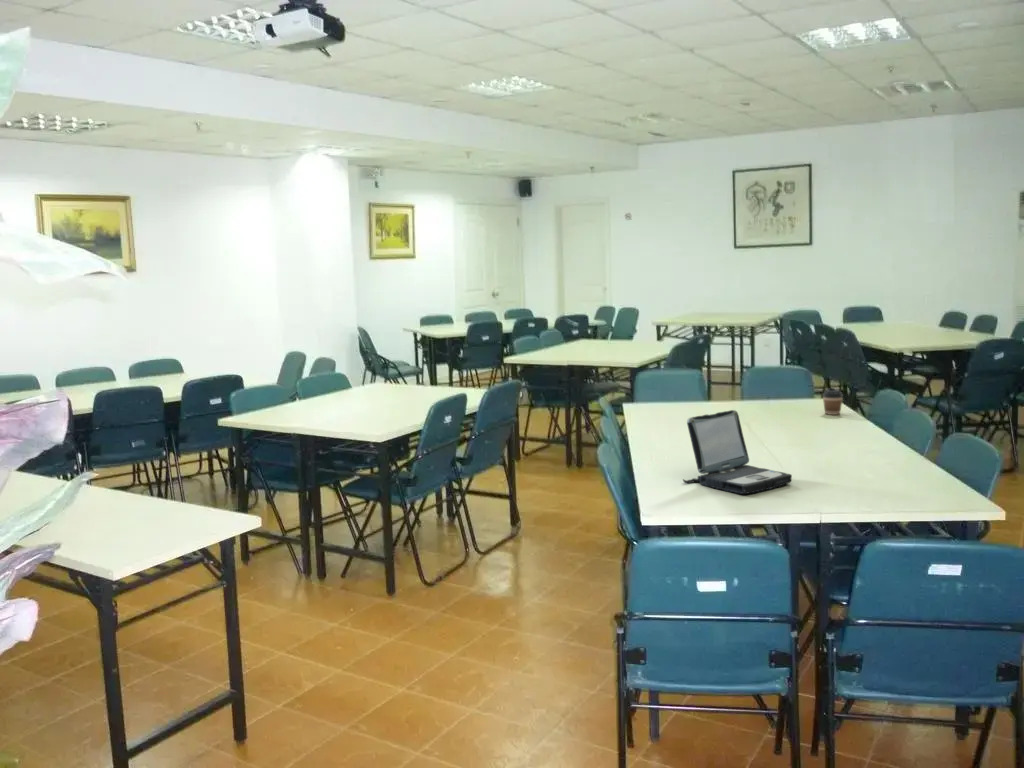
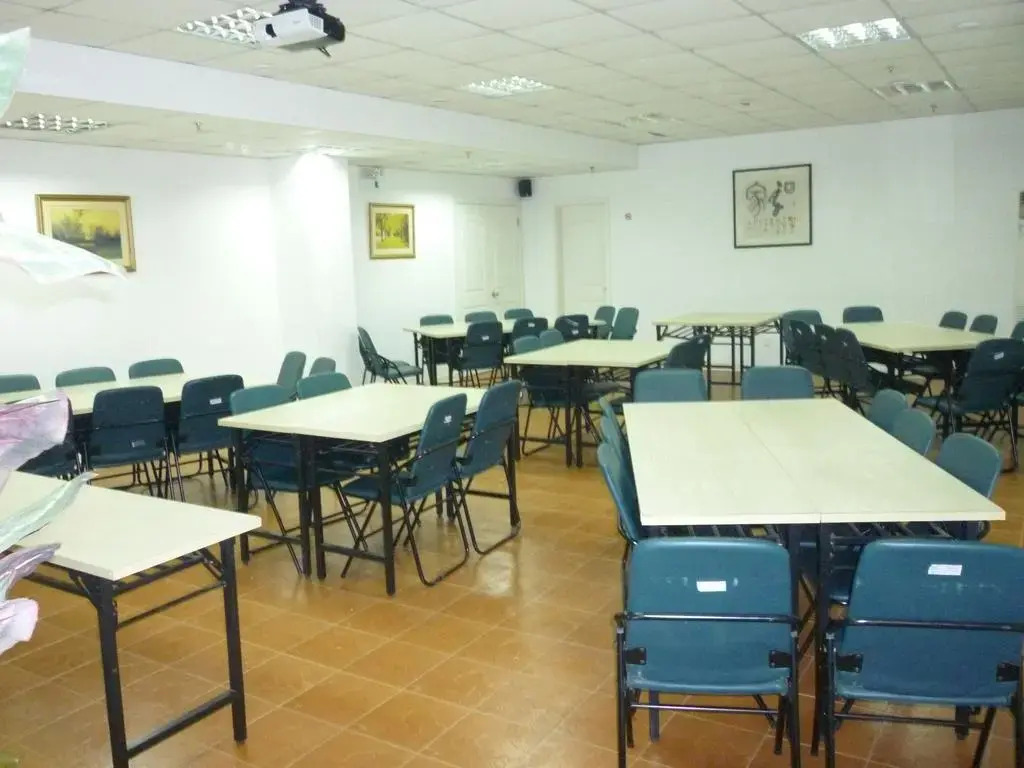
- laptop [682,409,793,495]
- coffee cup [822,387,844,416]
